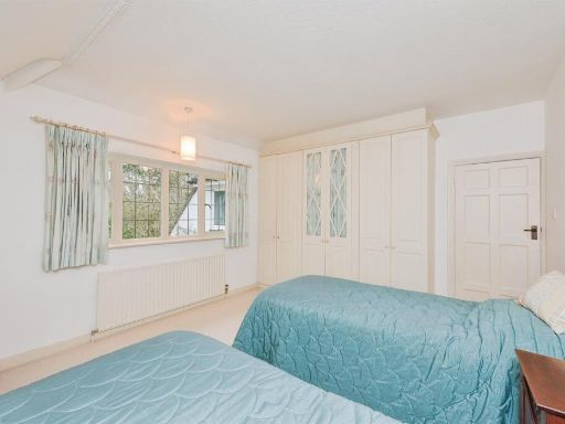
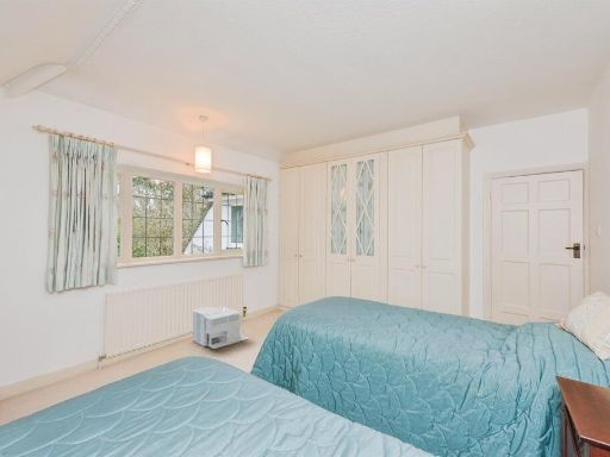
+ architectural model [192,306,250,350]
